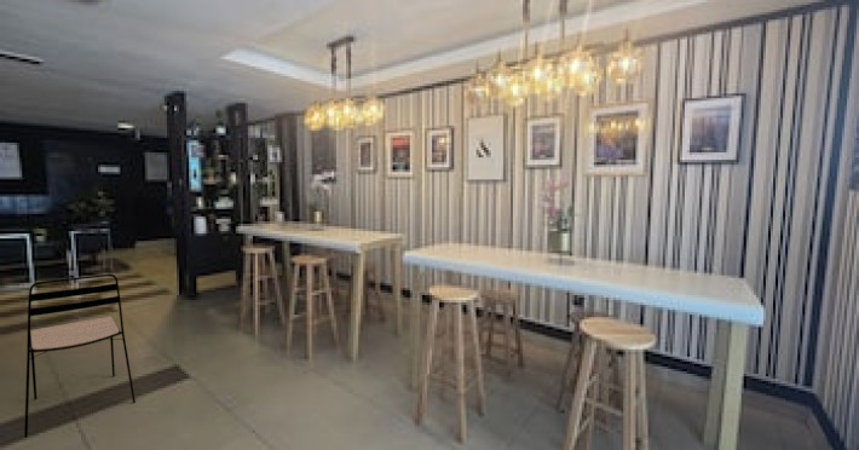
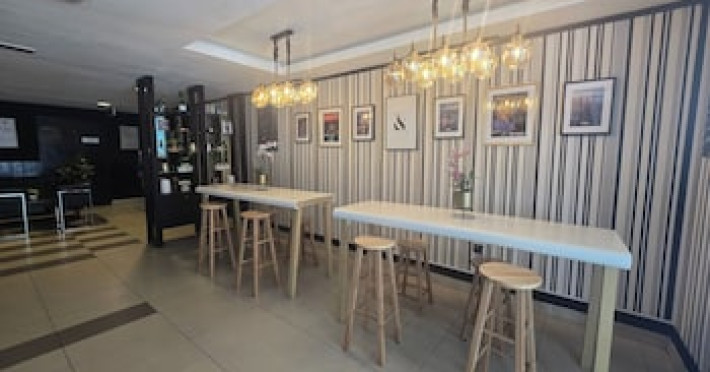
- dining chair [23,273,137,439]
